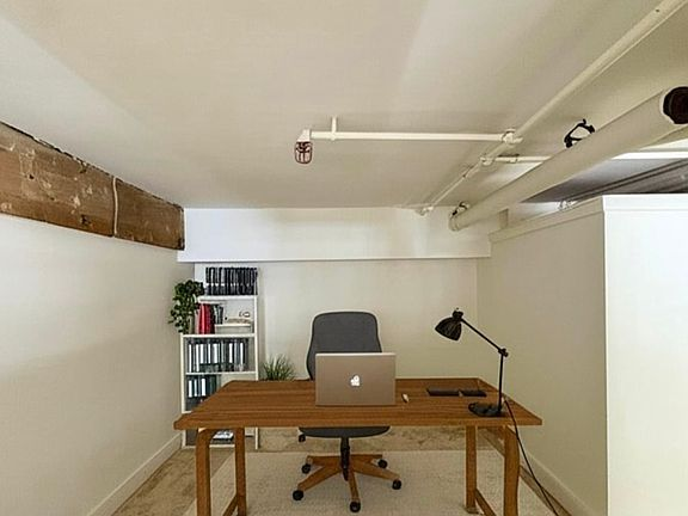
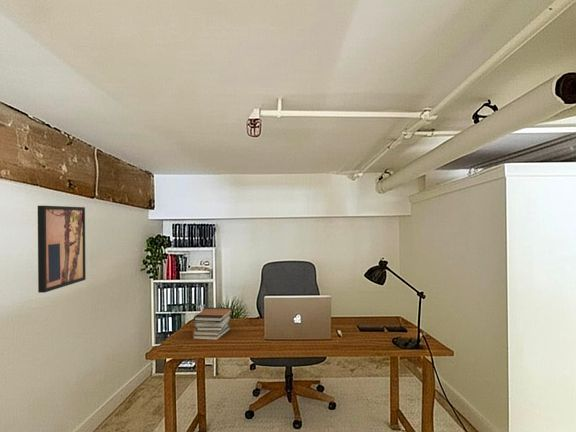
+ book stack [191,306,233,341]
+ wall art [37,205,87,294]
